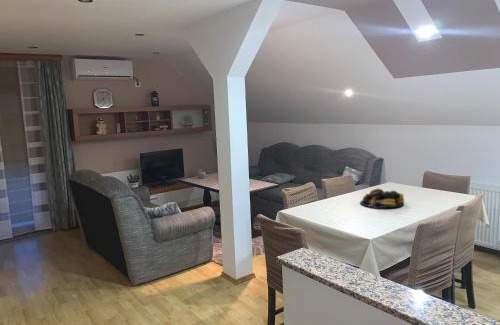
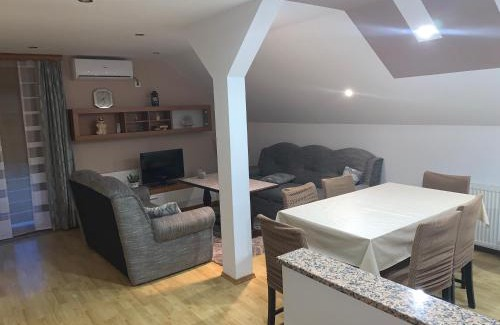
- fruit bowl [359,187,405,209]
